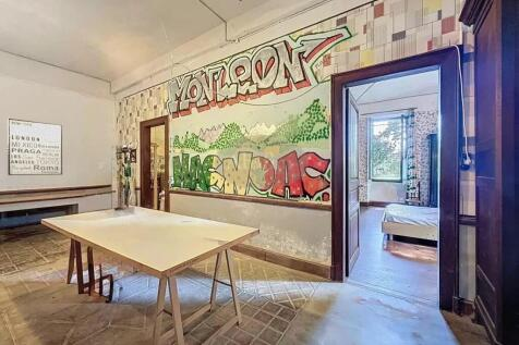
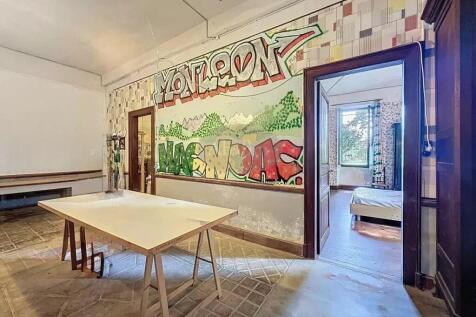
- wall art [7,118,63,176]
